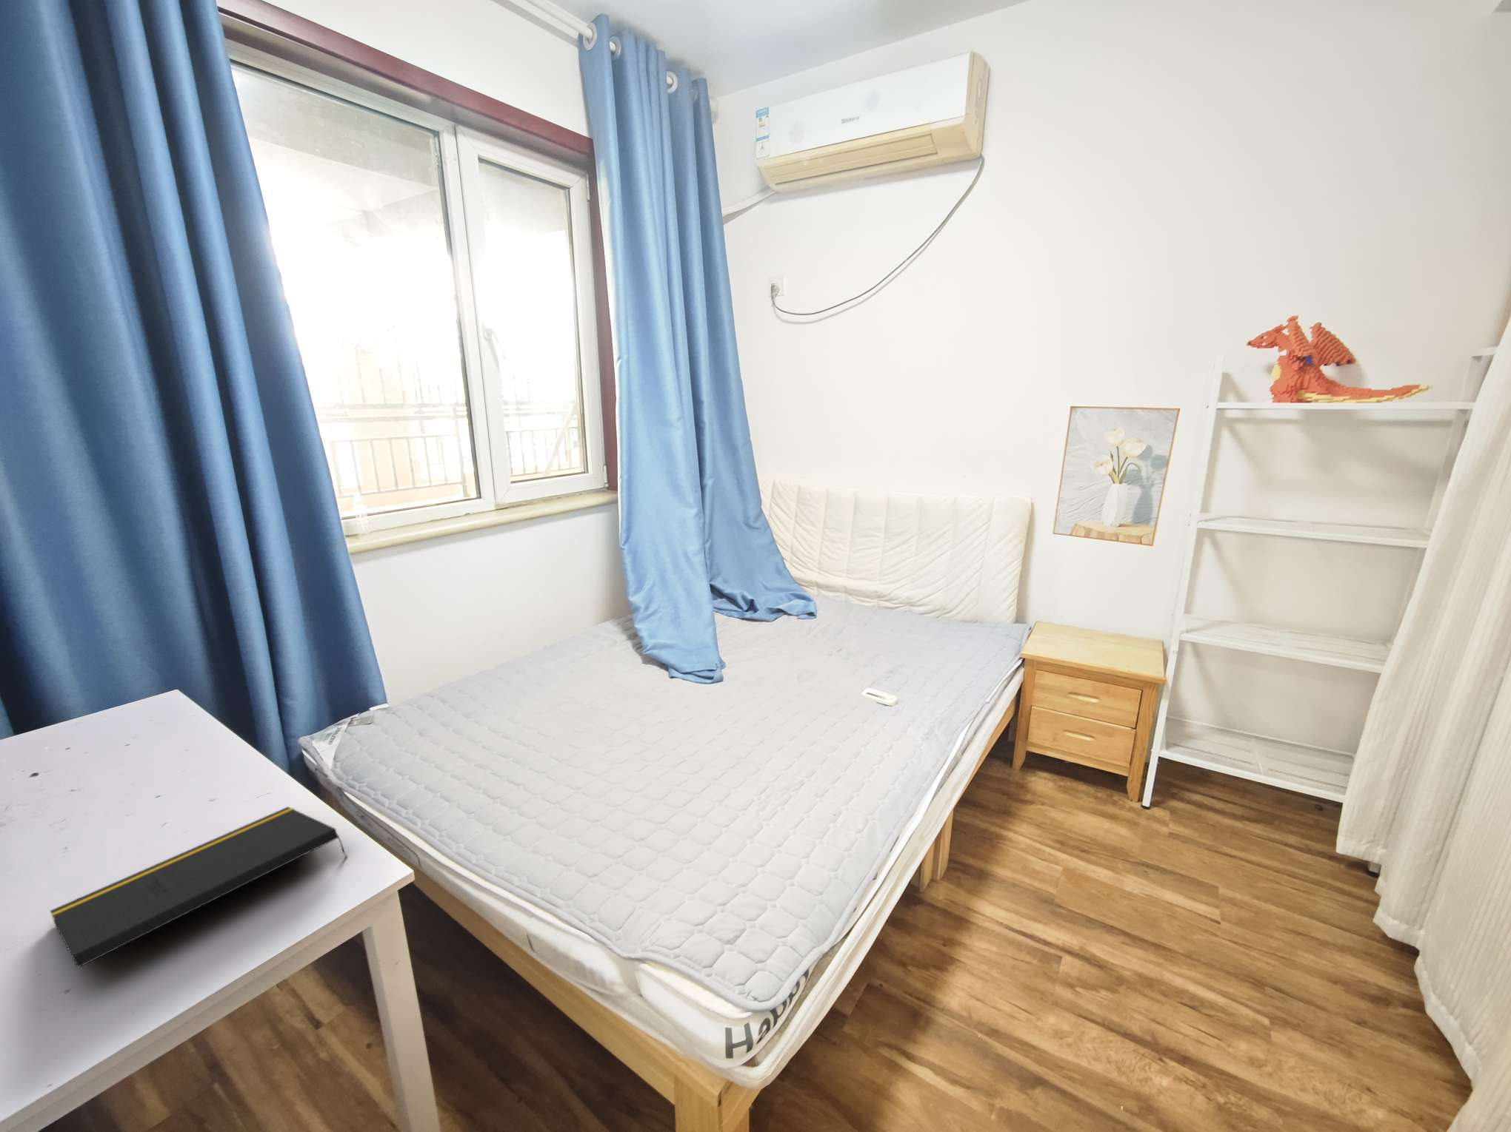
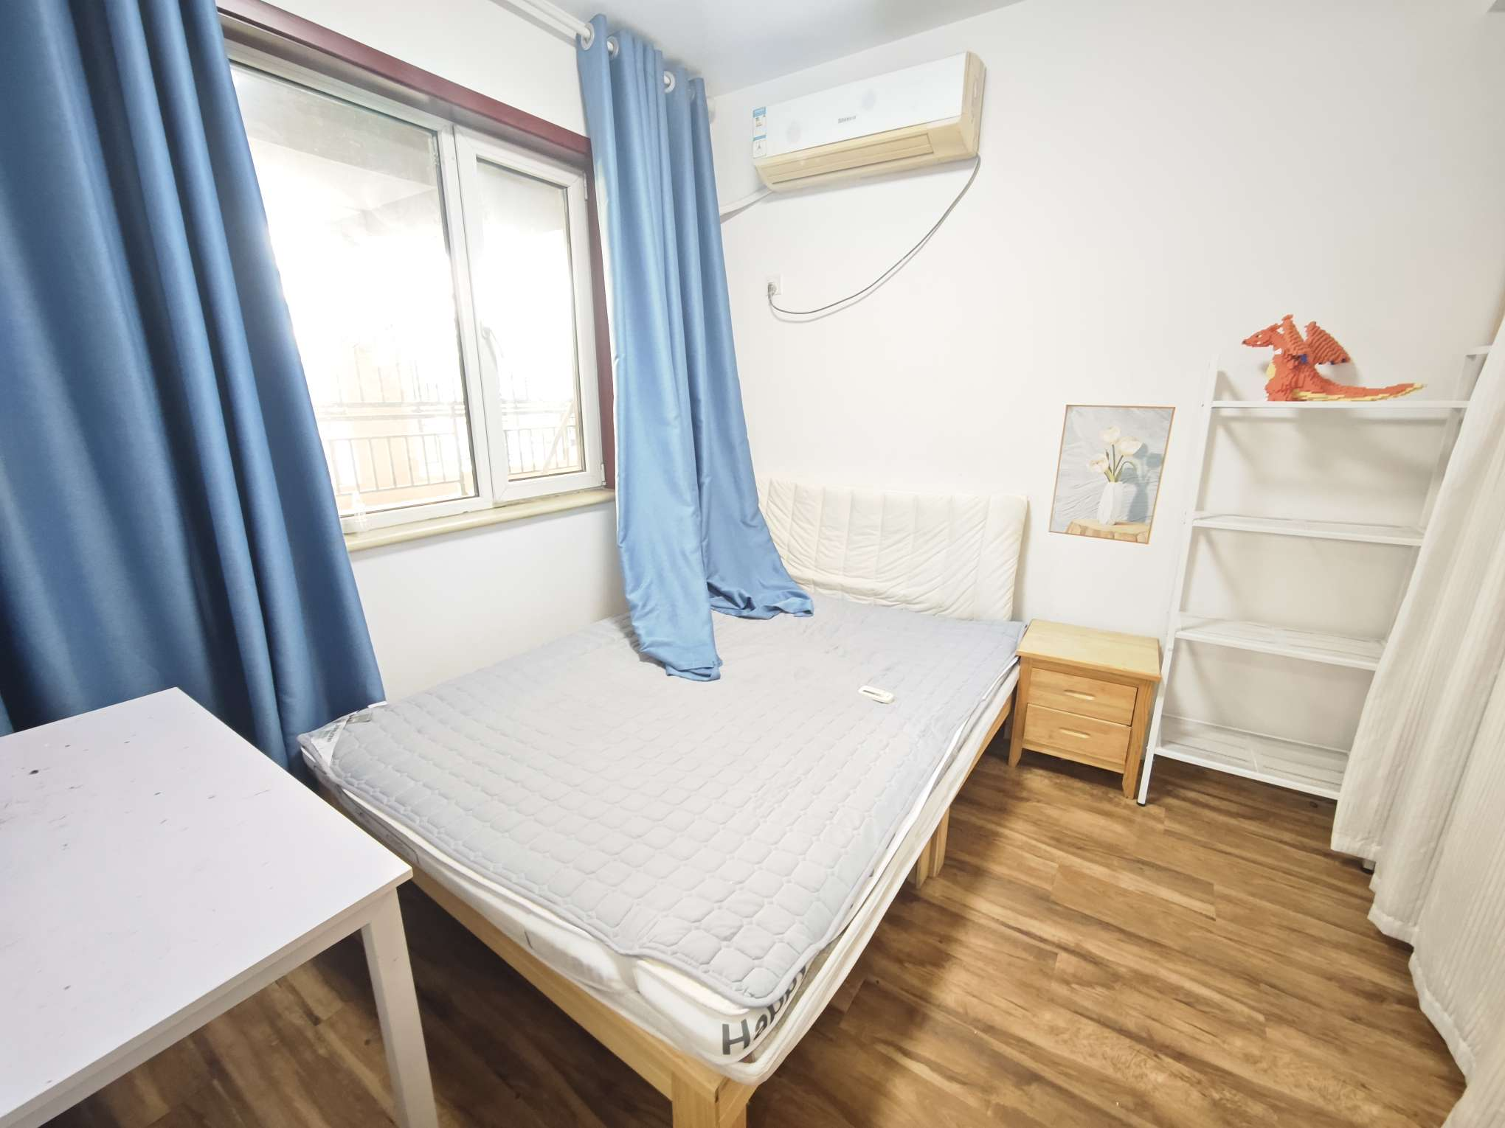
- notepad [50,806,349,968]
